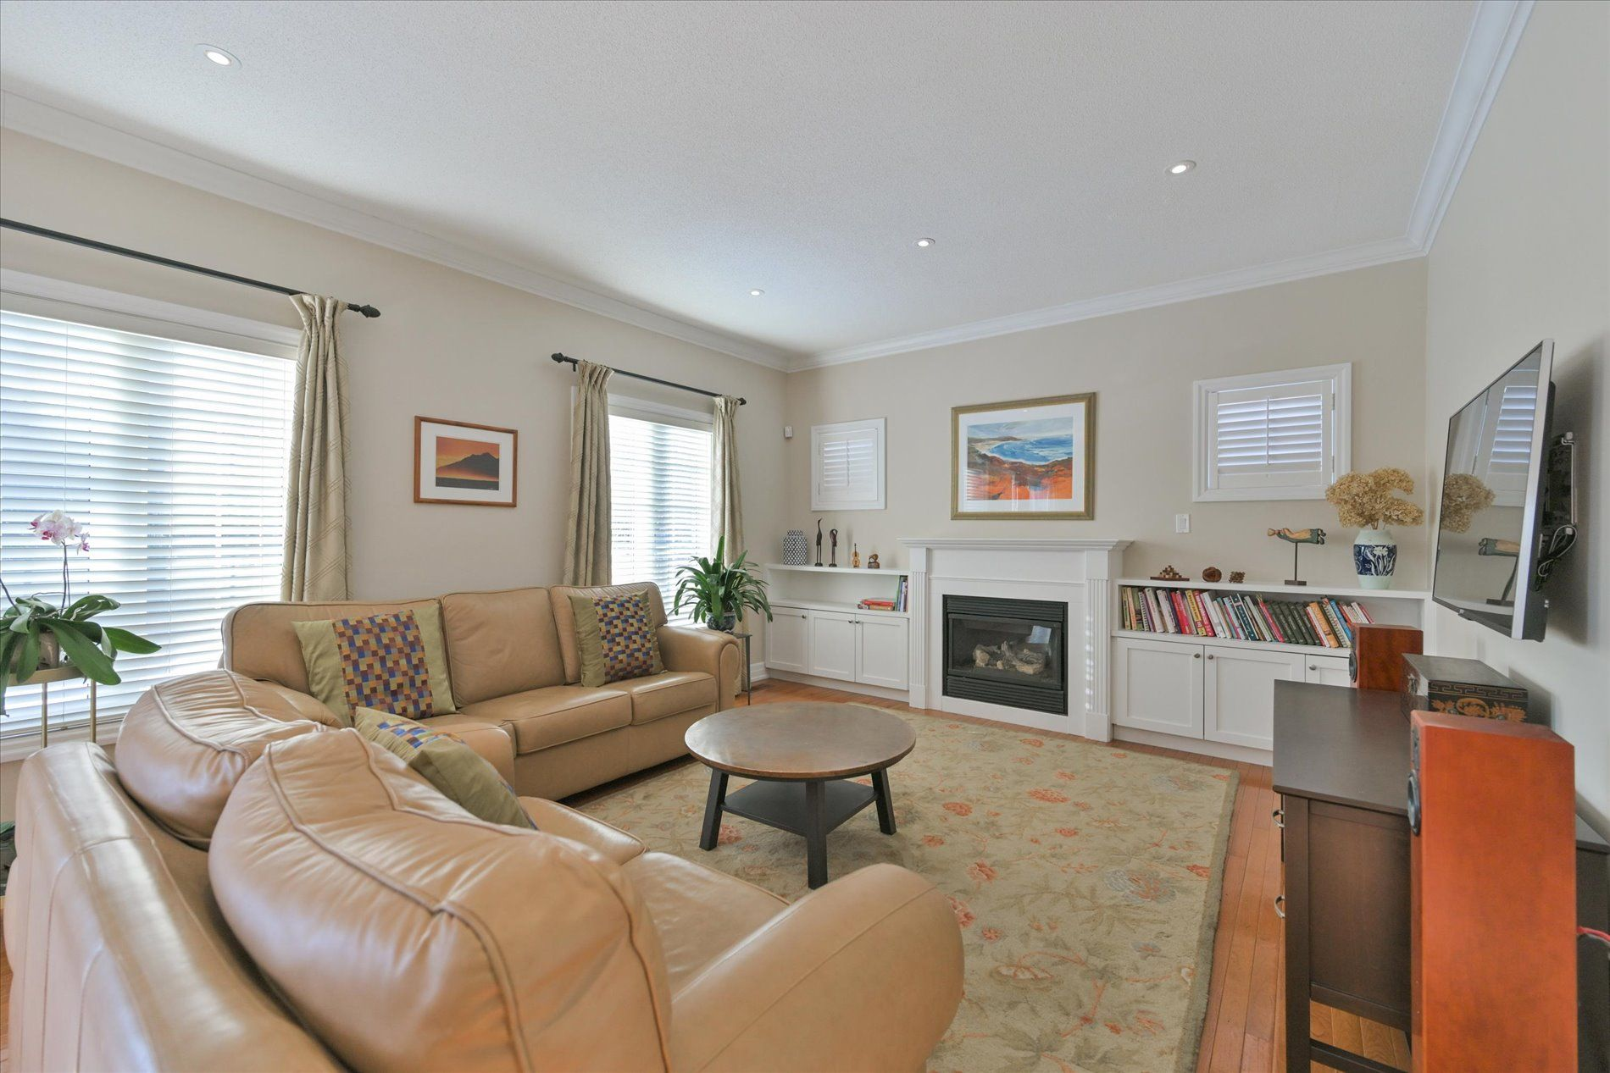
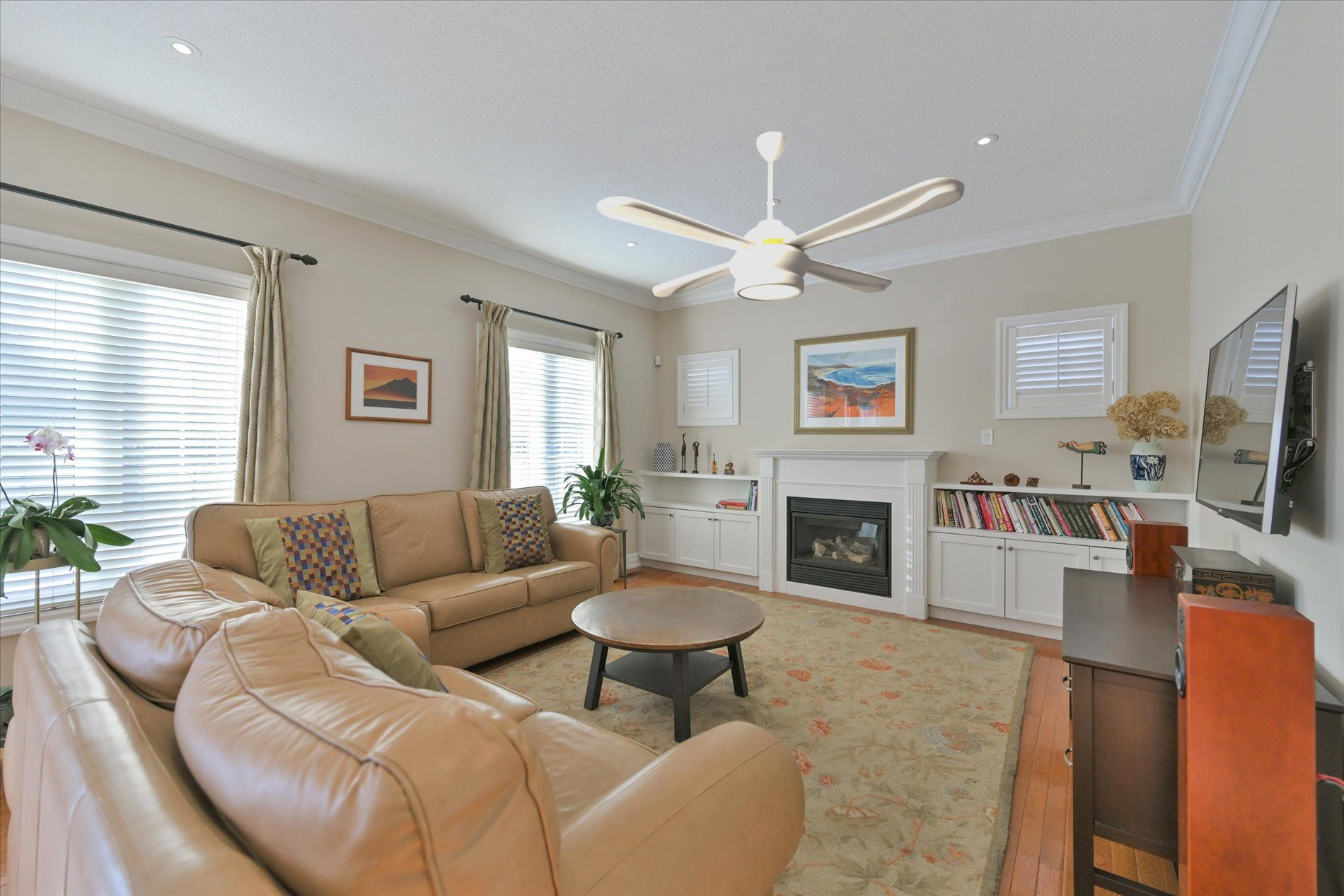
+ ceiling fan [596,131,966,302]
